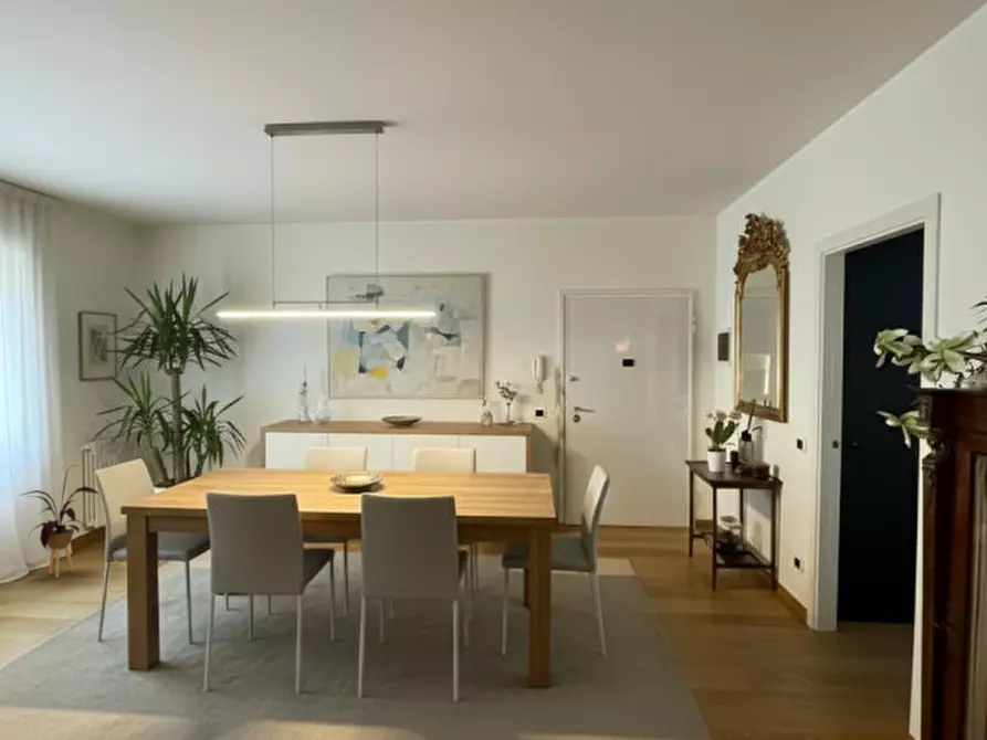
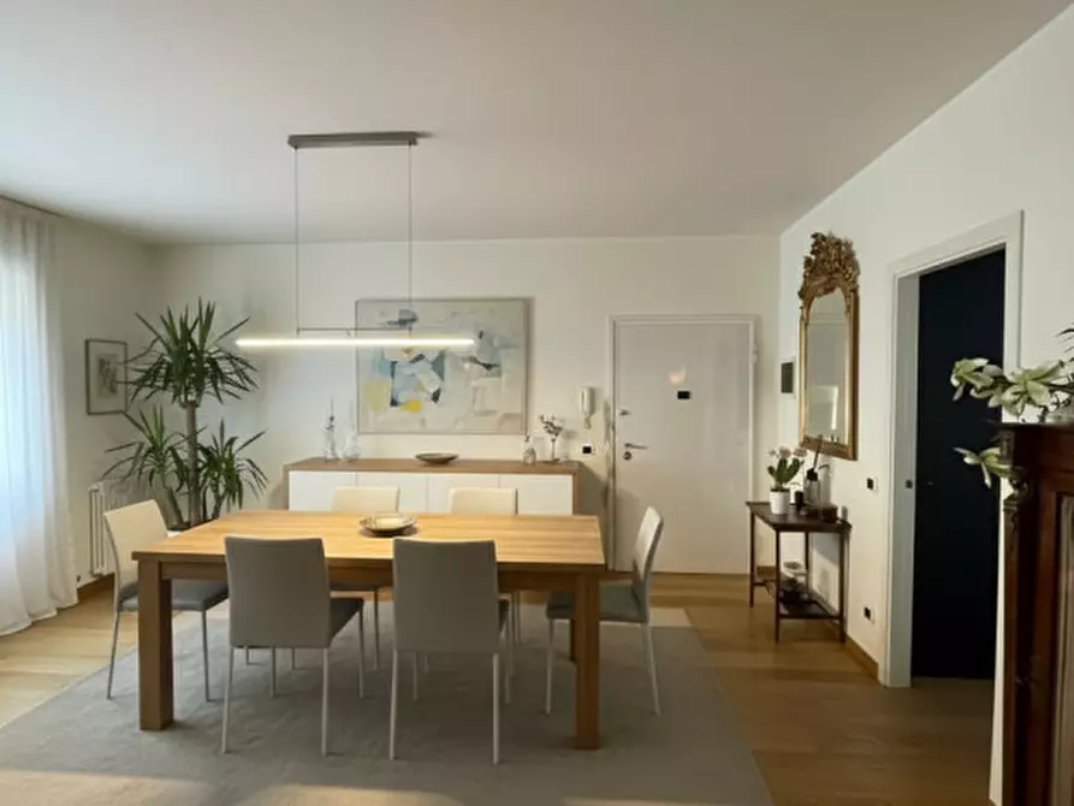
- house plant [18,464,101,579]
